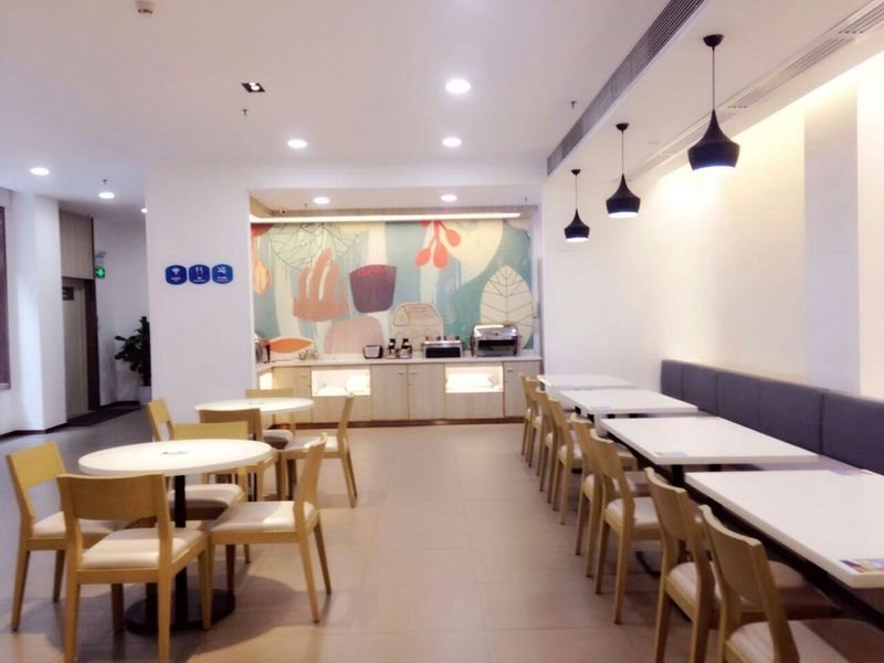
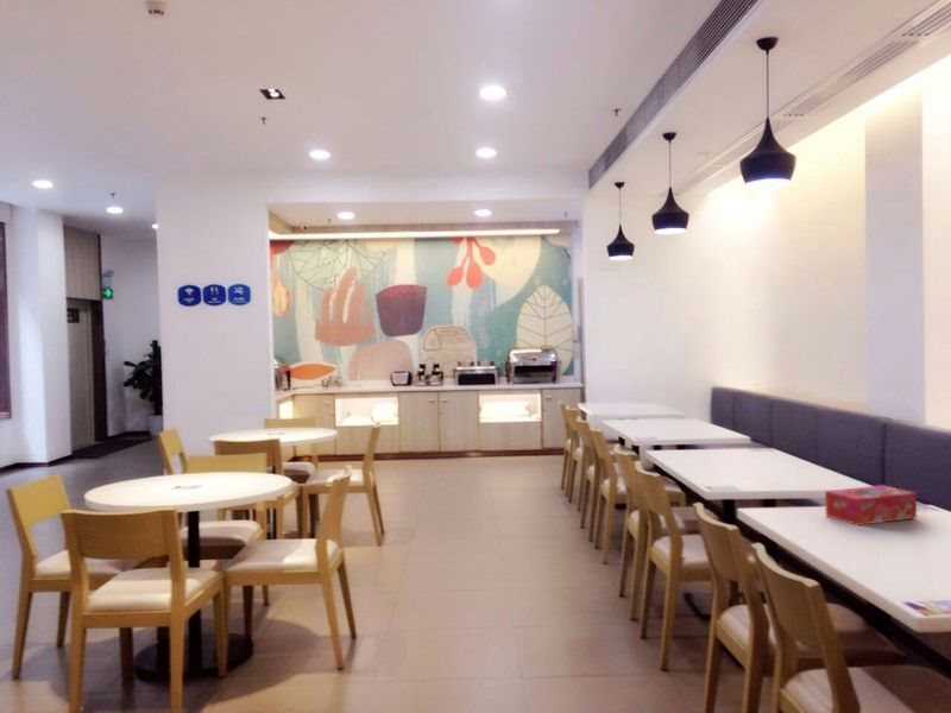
+ tissue box [824,484,918,526]
